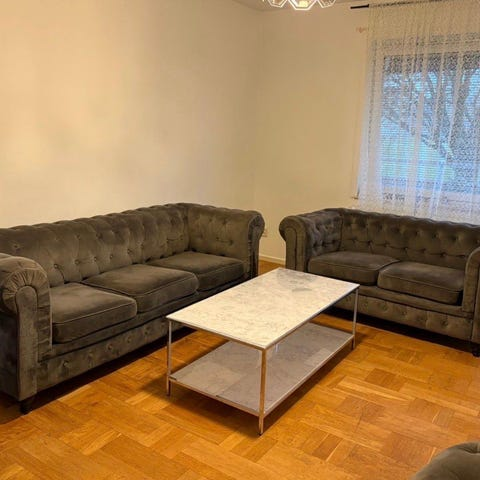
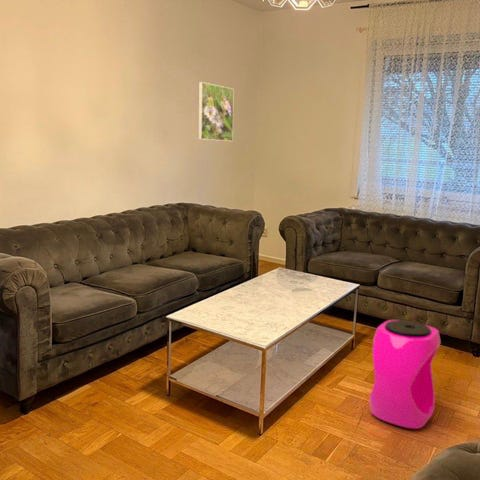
+ stool [368,319,442,430]
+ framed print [198,81,235,142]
